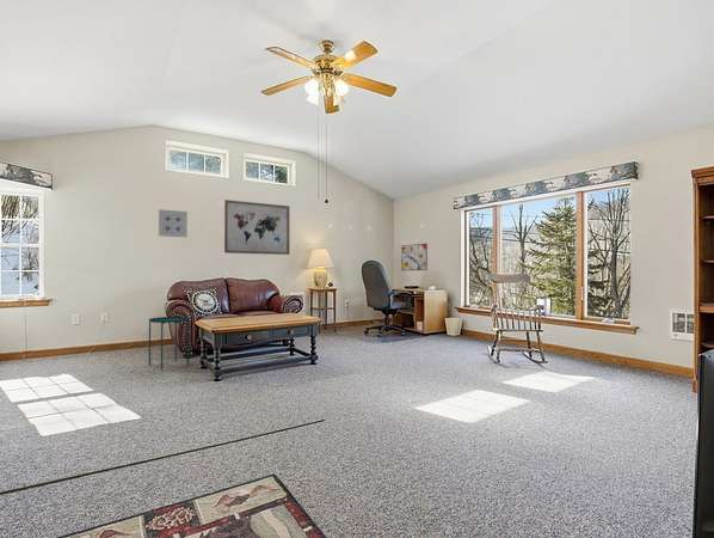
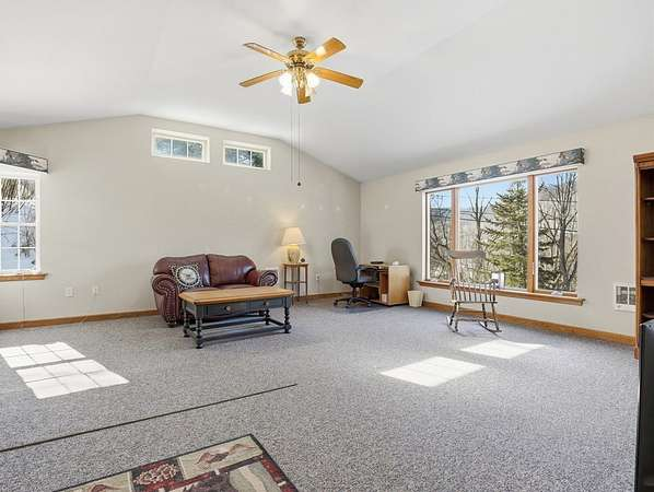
- wall art [400,243,429,271]
- wall art [223,198,290,256]
- side table [148,316,190,371]
- wall art [158,208,189,239]
